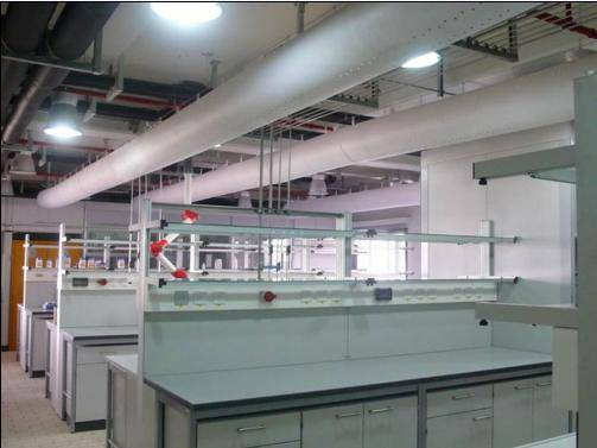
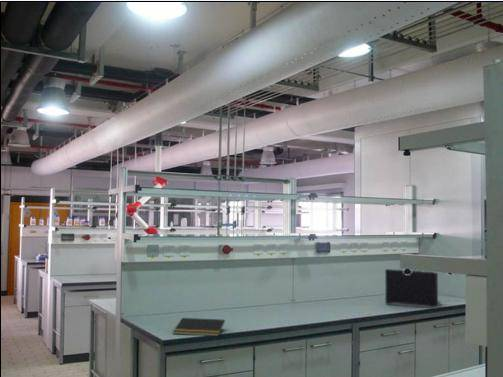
+ laptop computer [384,268,442,310]
+ notepad [172,317,226,337]
